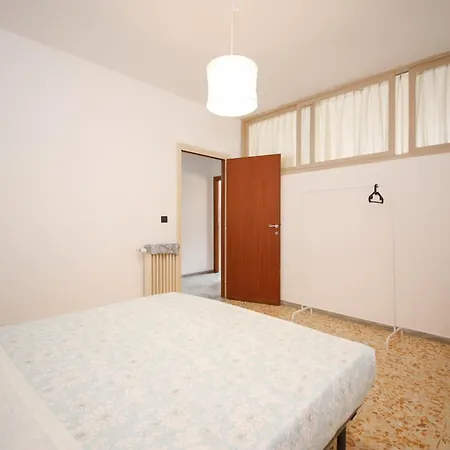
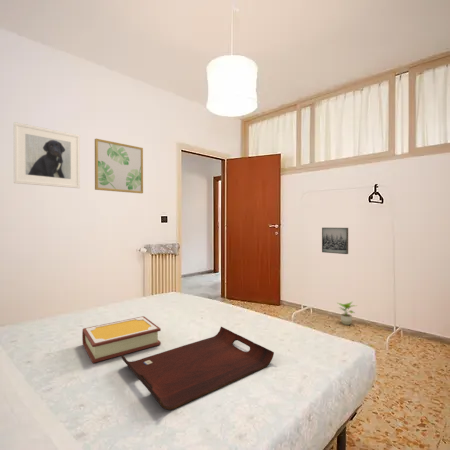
+ wall art [321,227,349,255]
+ wall art [94,138,144,194]
+ serving tray [120,326,275,411]
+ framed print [12,121,81,189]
+ potted plant [335,300,357,326]
+ book [81,315,162,364]
